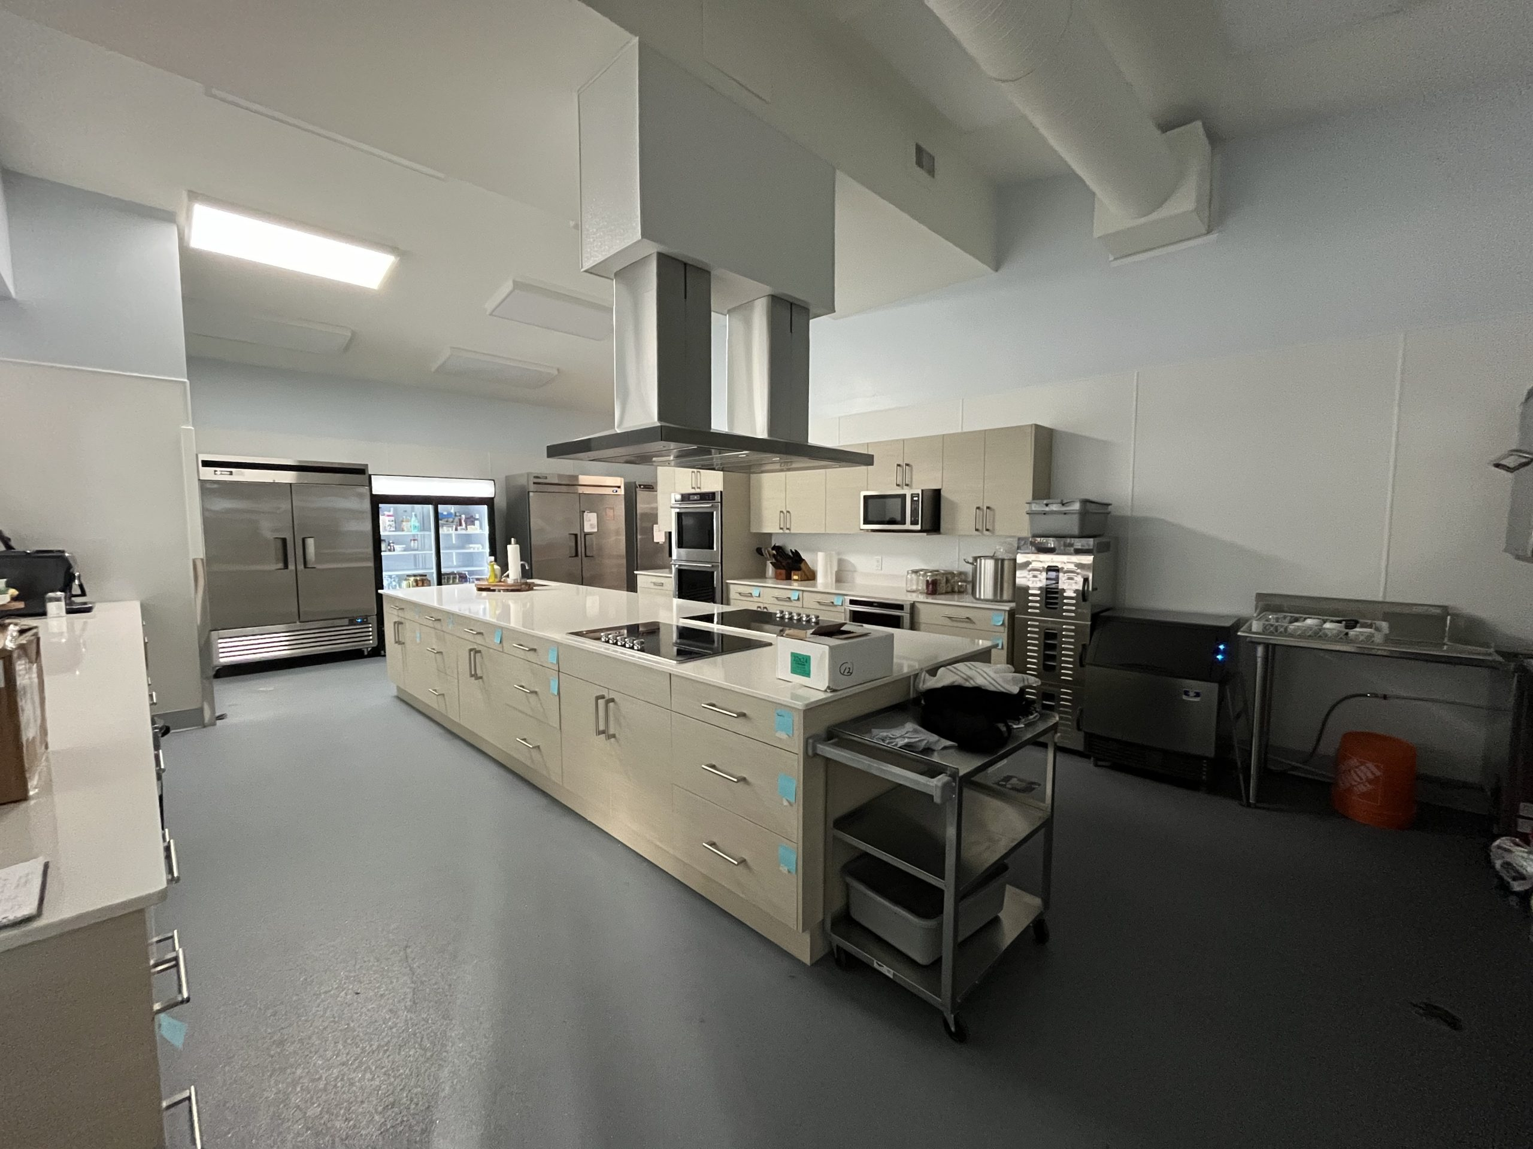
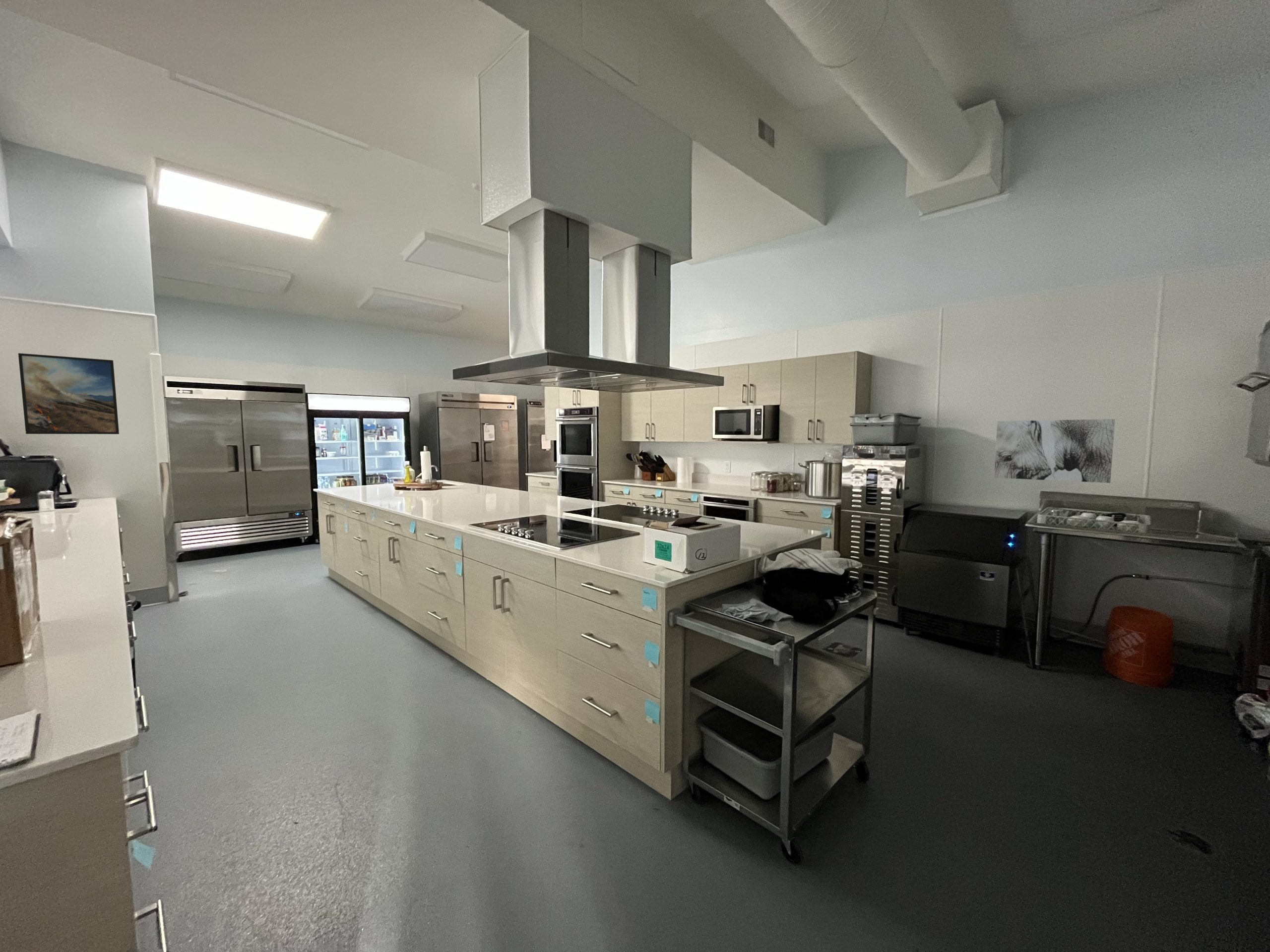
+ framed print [18,353,120,435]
+ wall art [994,418,1115,483]
